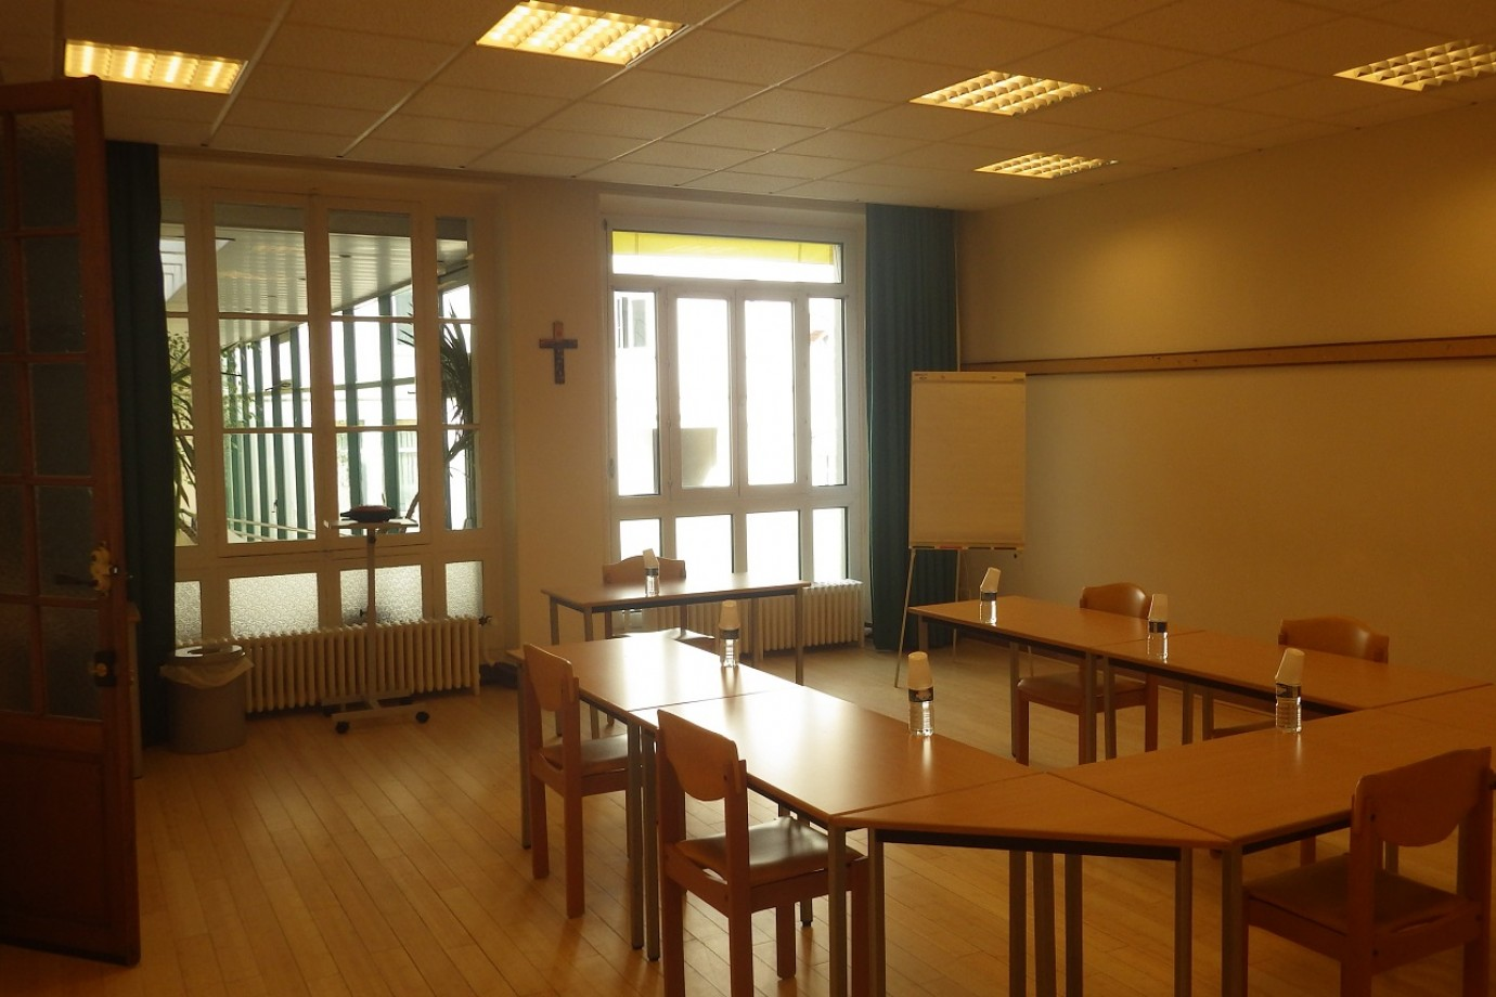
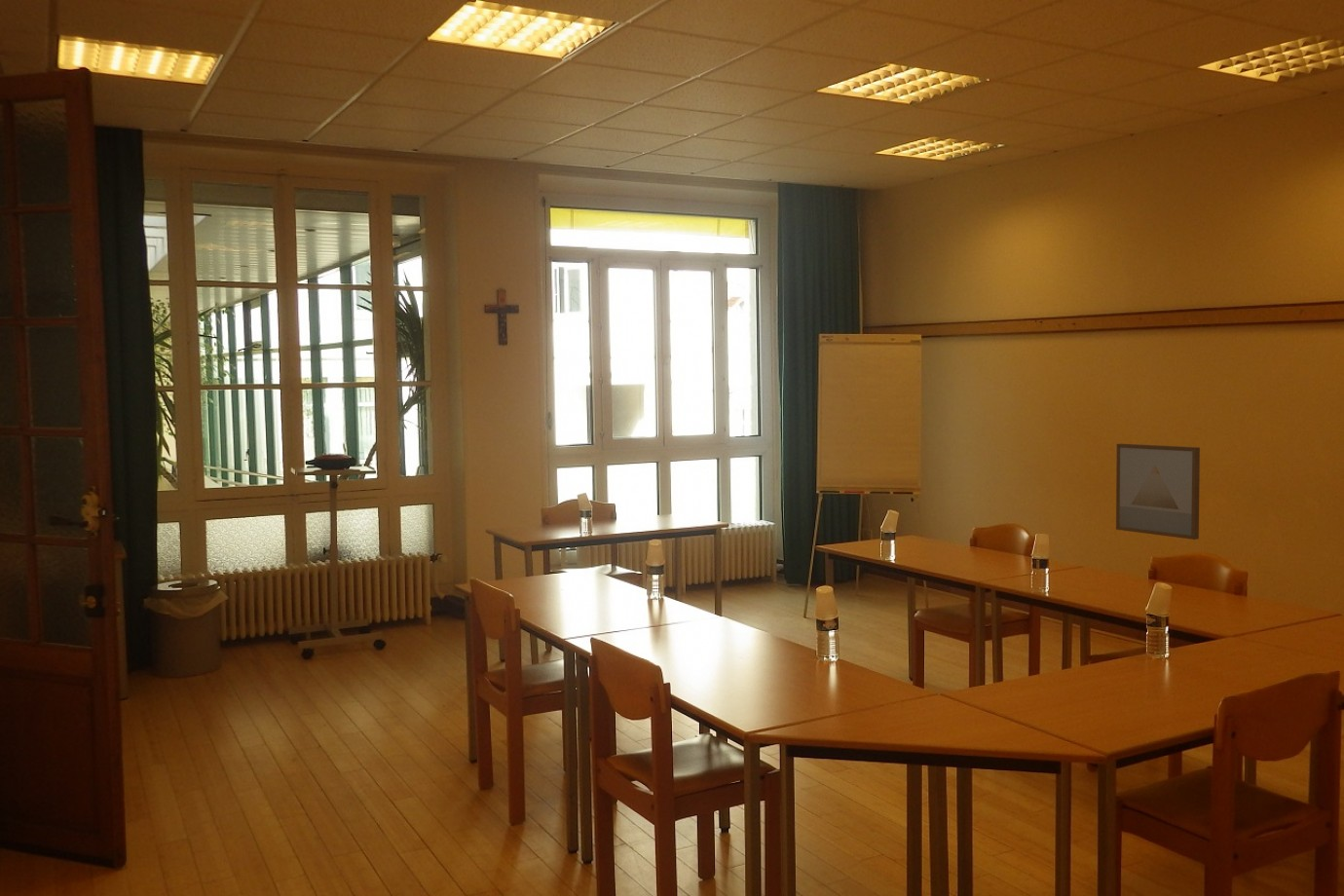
+ wall art [1115,443,1201,541]
